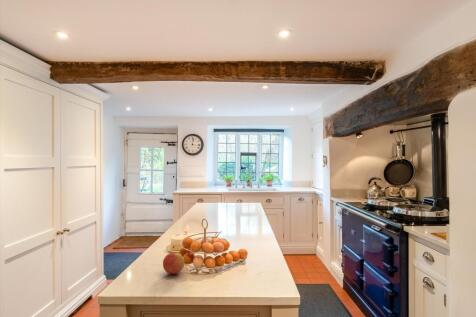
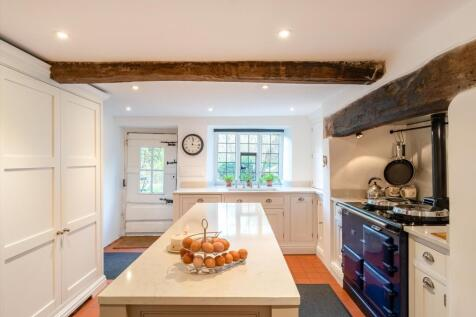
- apple [162,251,186,275]
